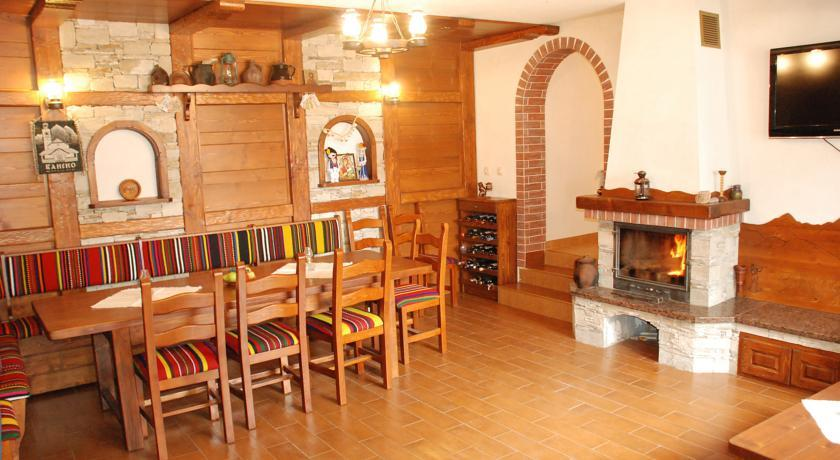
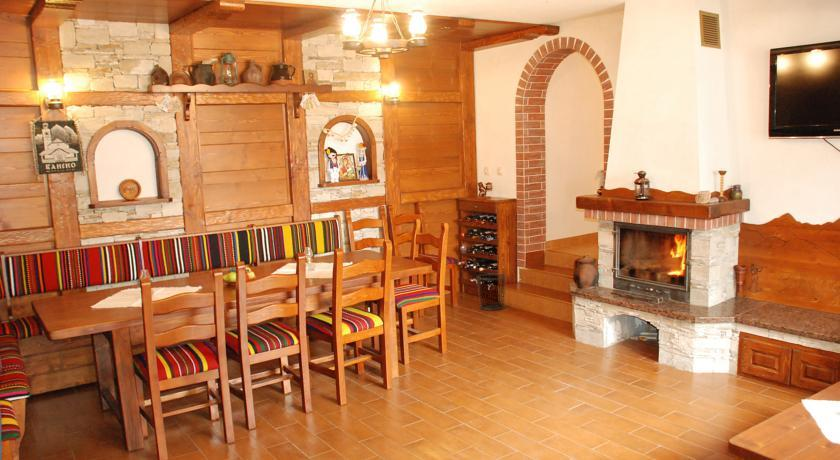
+ waste bin [476,273,507,311]
